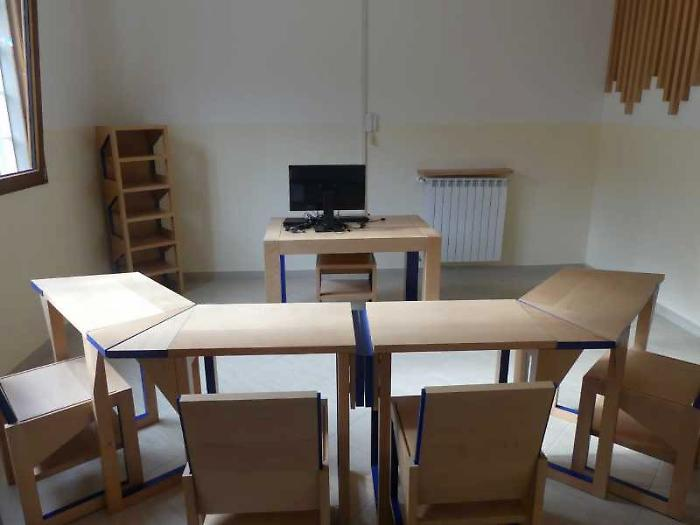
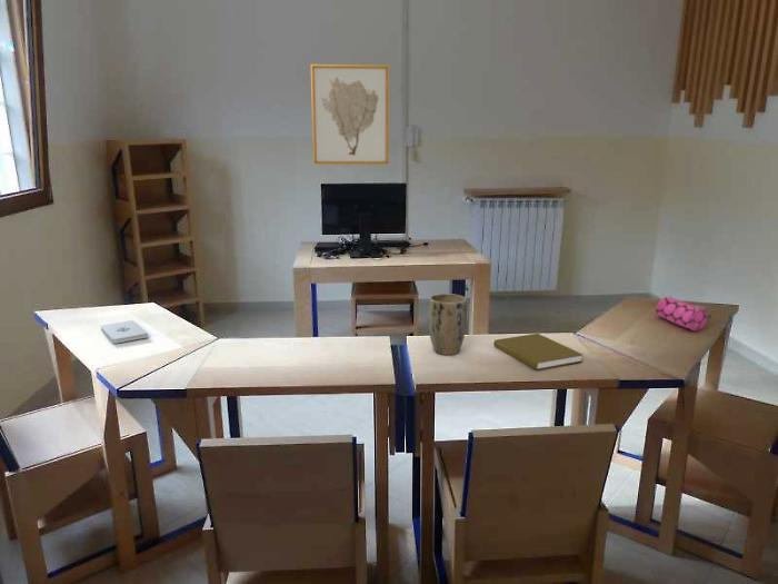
+ wall art [310,63,390,166]
+ book [492,333,584,370]
+ pencil case [655,296,712,333]
+ plant pot [427,293,468,356]
+ notepad [99,319,149,345]
